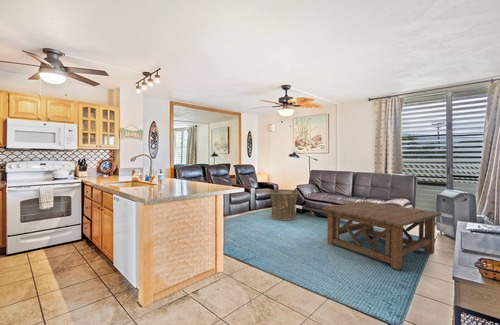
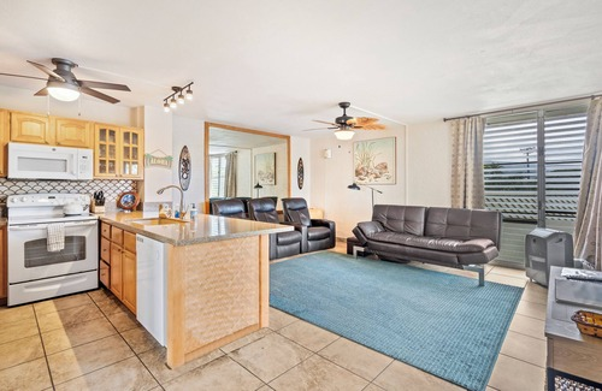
- basket [268,189,300,221]
- coffee table [322,200,442,271]
